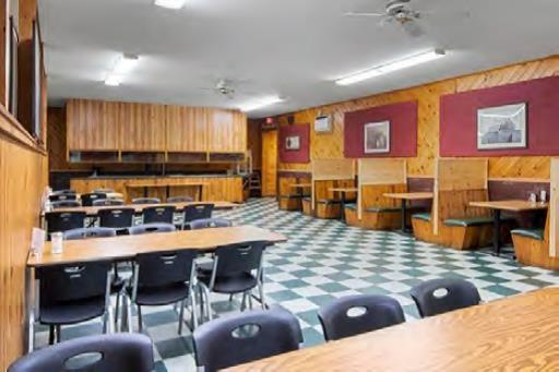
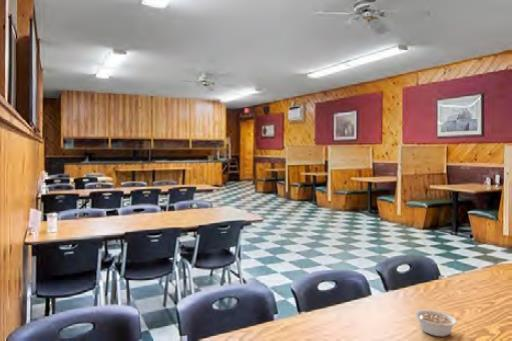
+ legume [414,309,458,338]
